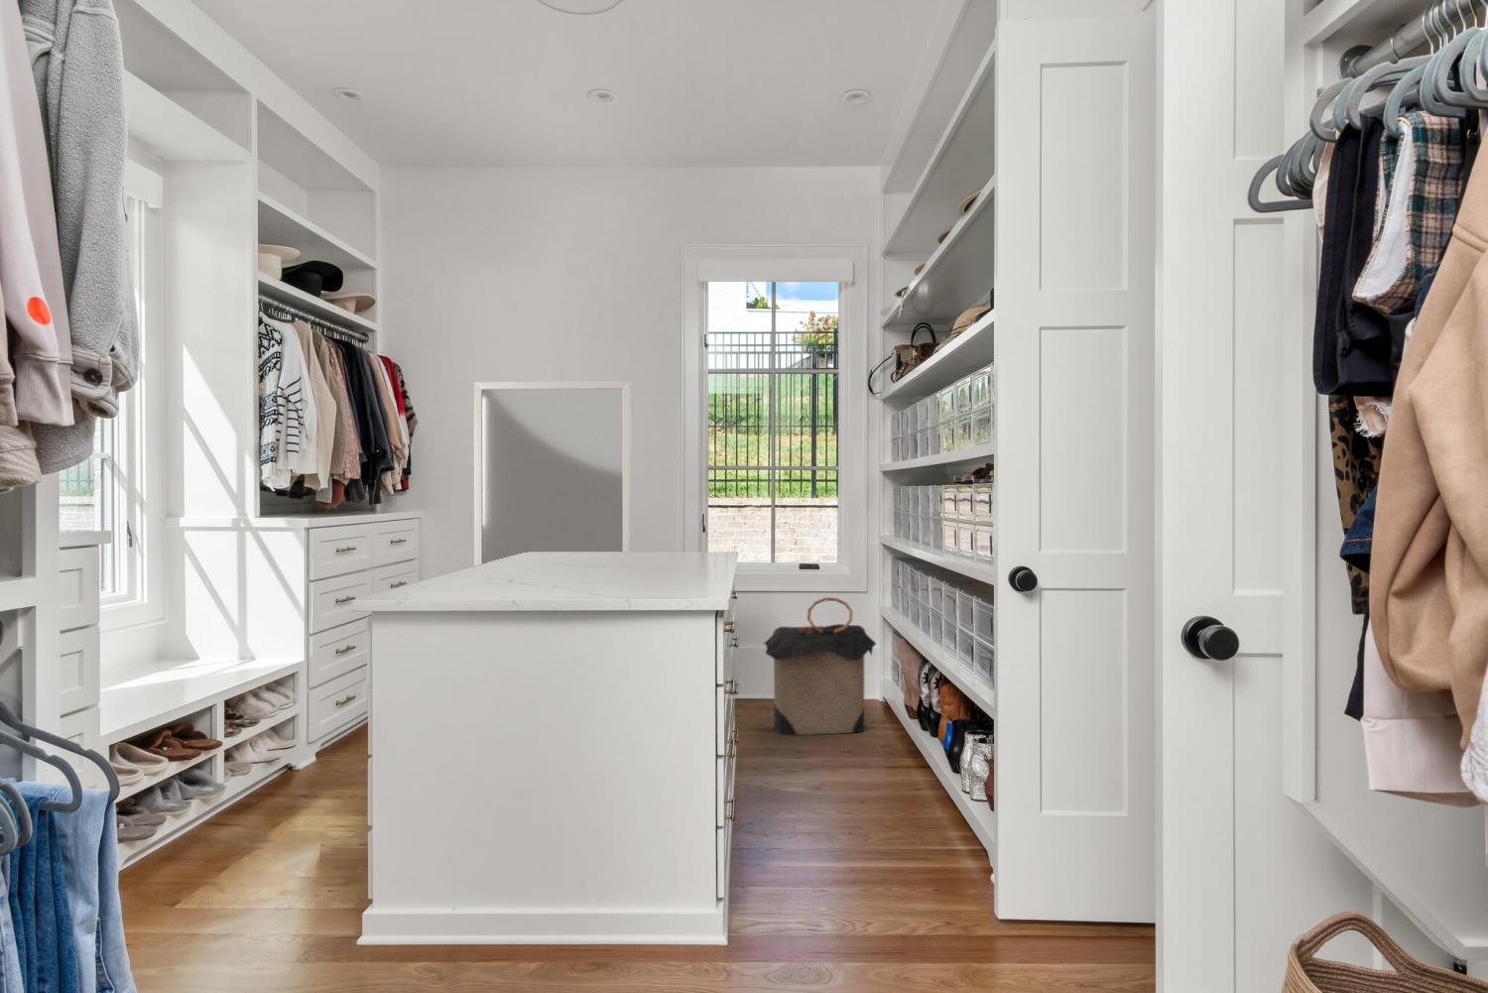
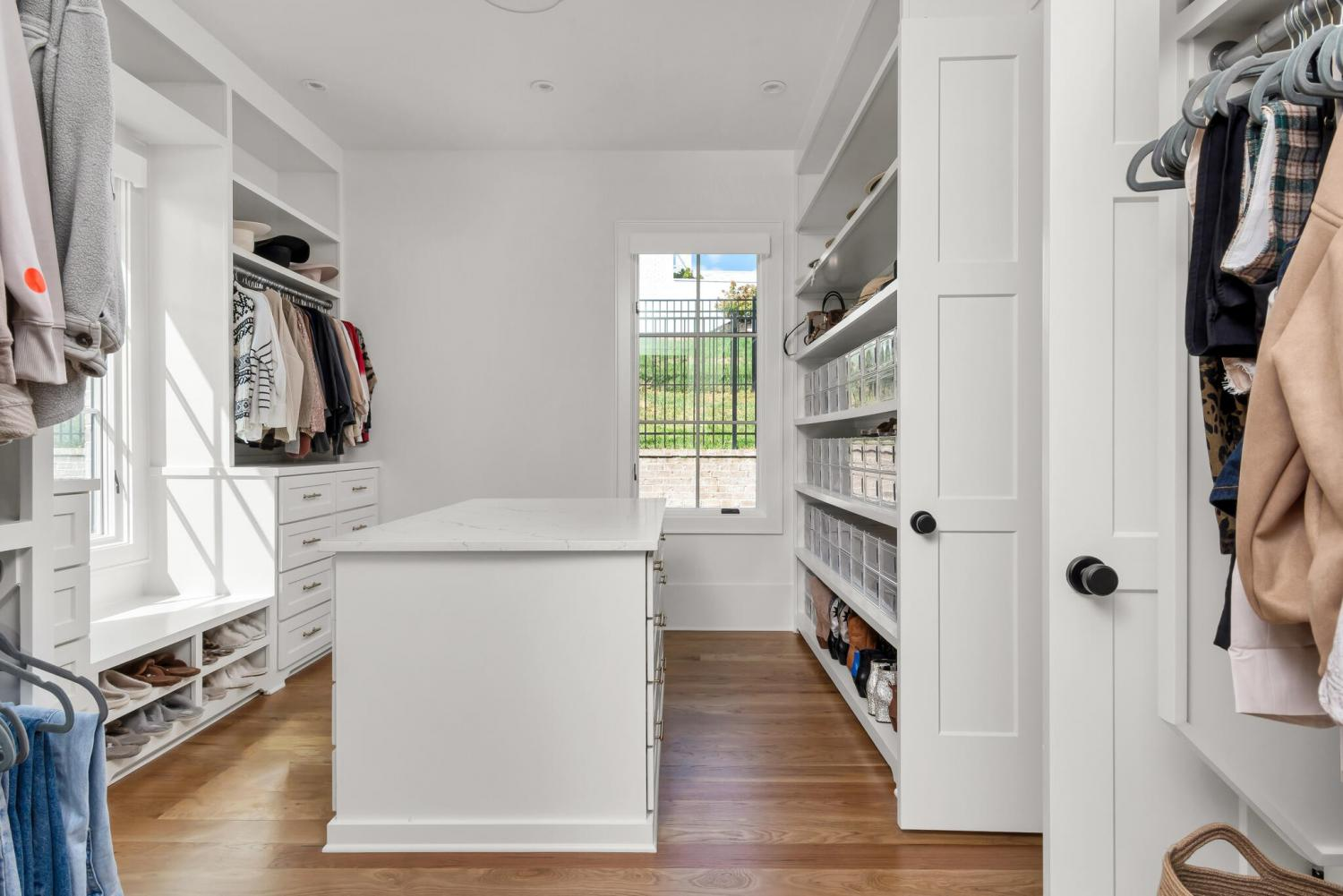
- home mirror [473,380,632,566]
- laundry hamper [763,596,876,736]
